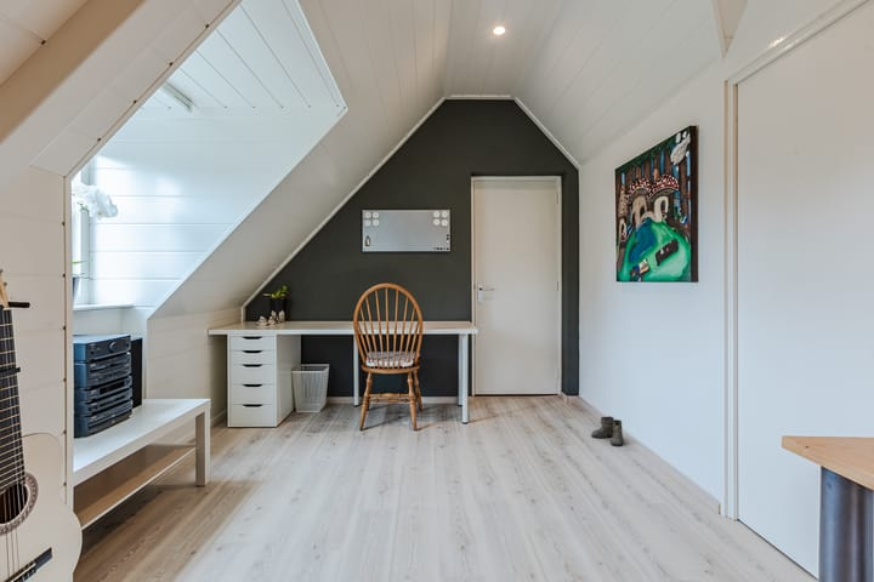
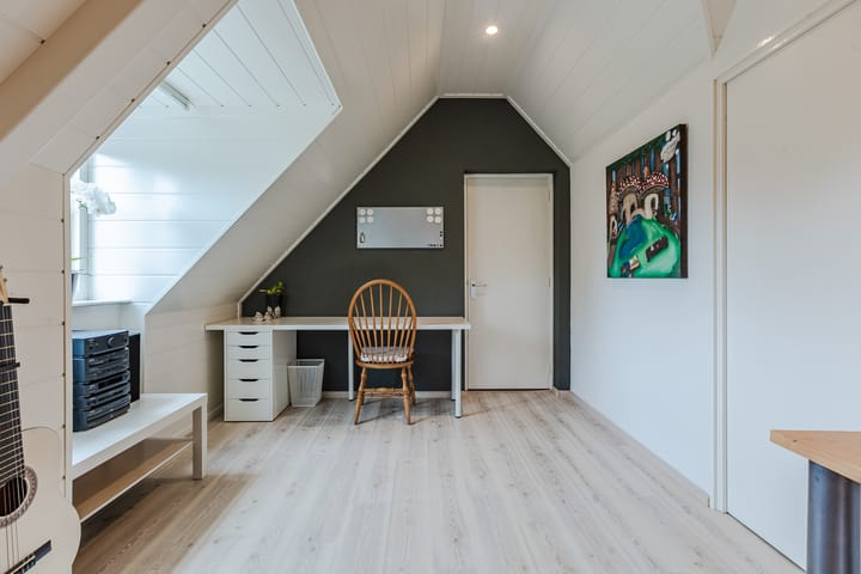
- boots [590,415,630,447]
